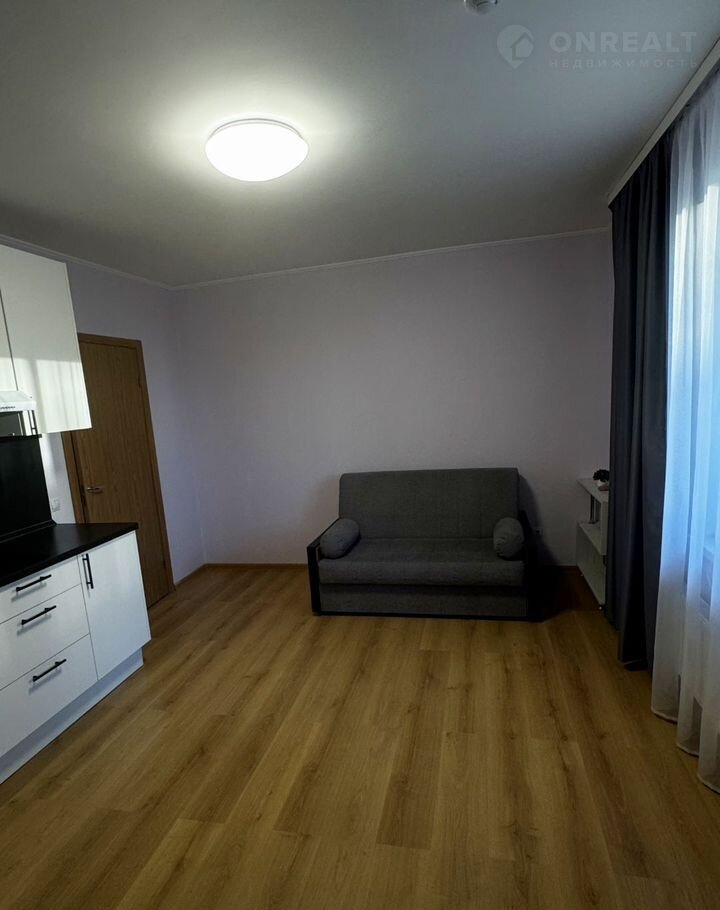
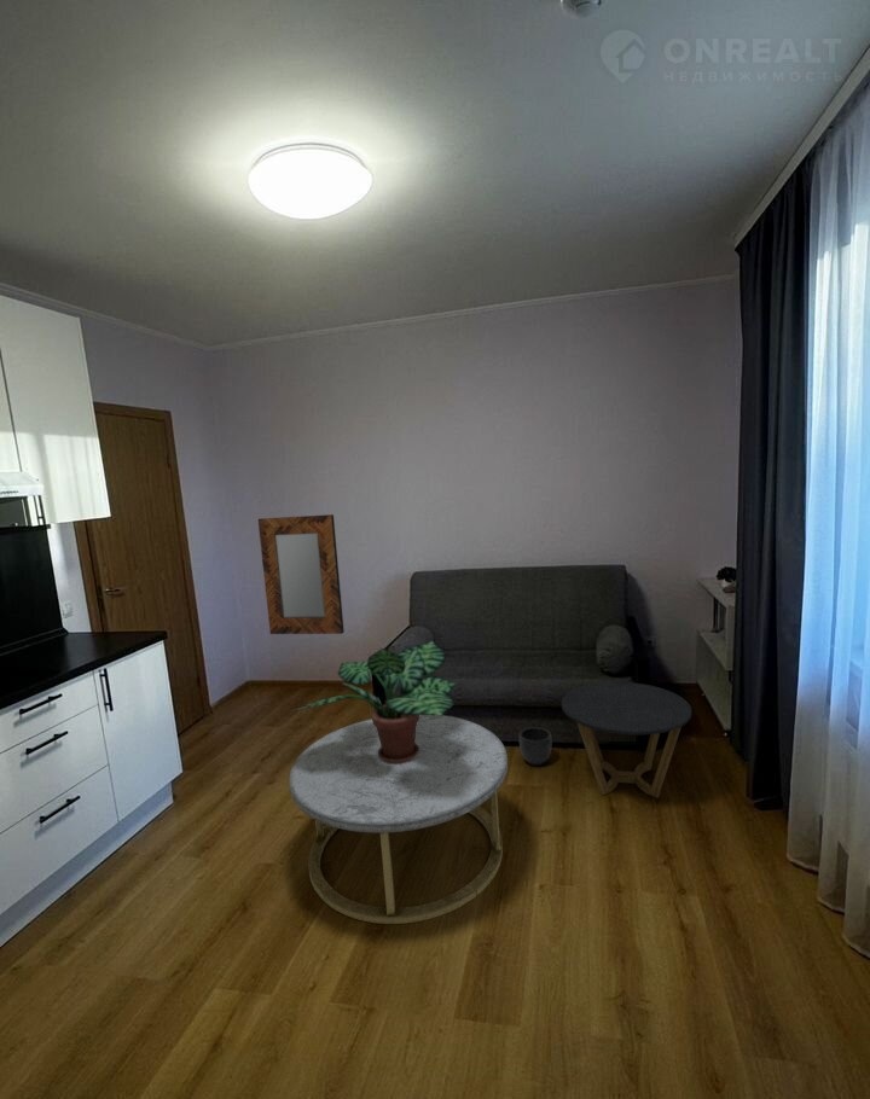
+ planter [518,726,552,767]
+ side table [561,681,692,799]
+ home mirror [257,513,346,635]
+ potted plant [290,640,457,763]
+ coffee table [288,714,509,925]
